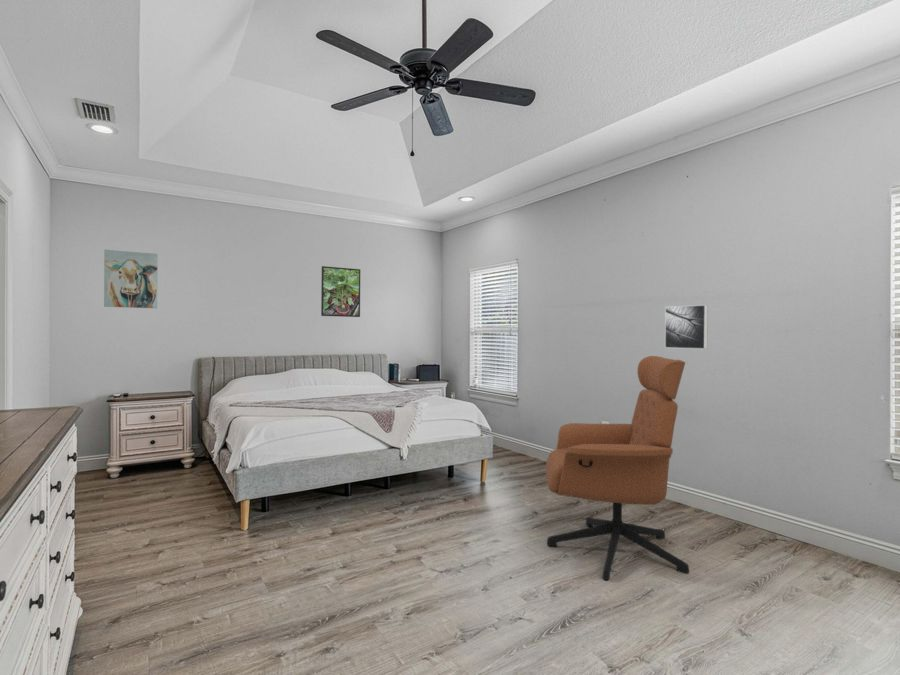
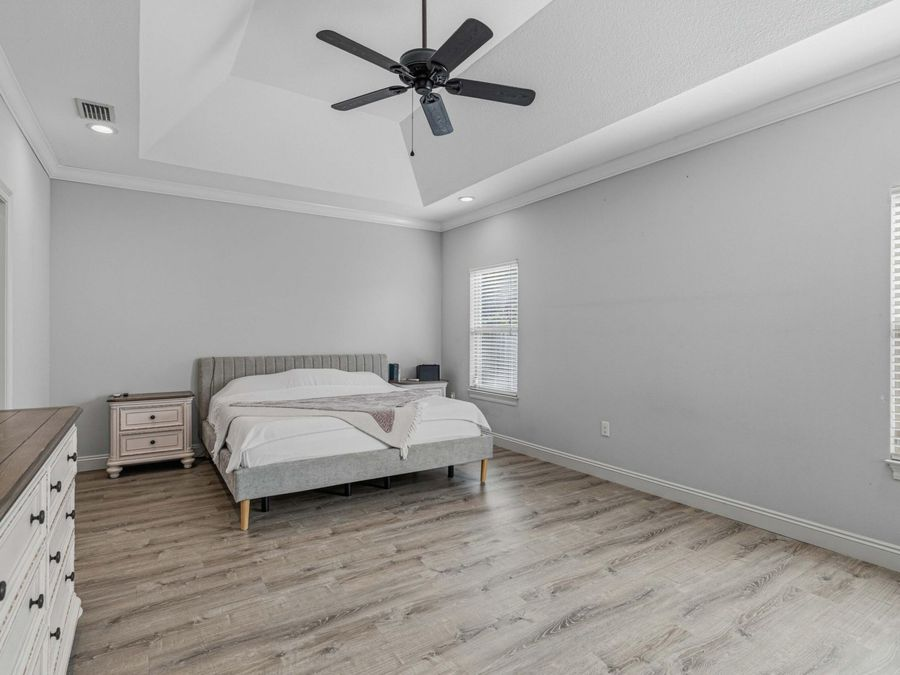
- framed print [664,304,709,350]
- wall art [103,249,159,309]
- armchair [545,355,690,581]
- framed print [320,265,361,318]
